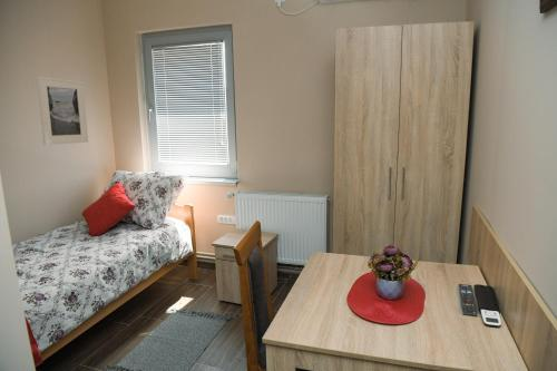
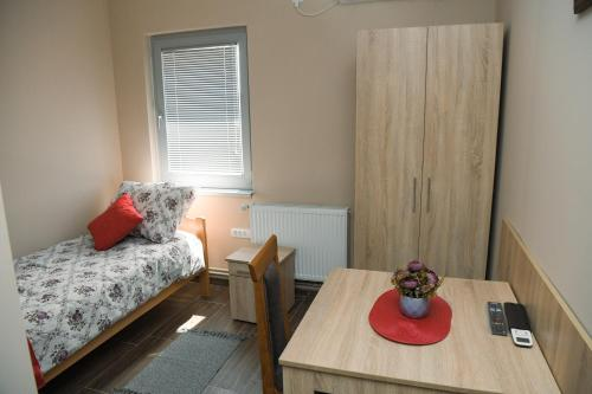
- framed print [36,76,89,146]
